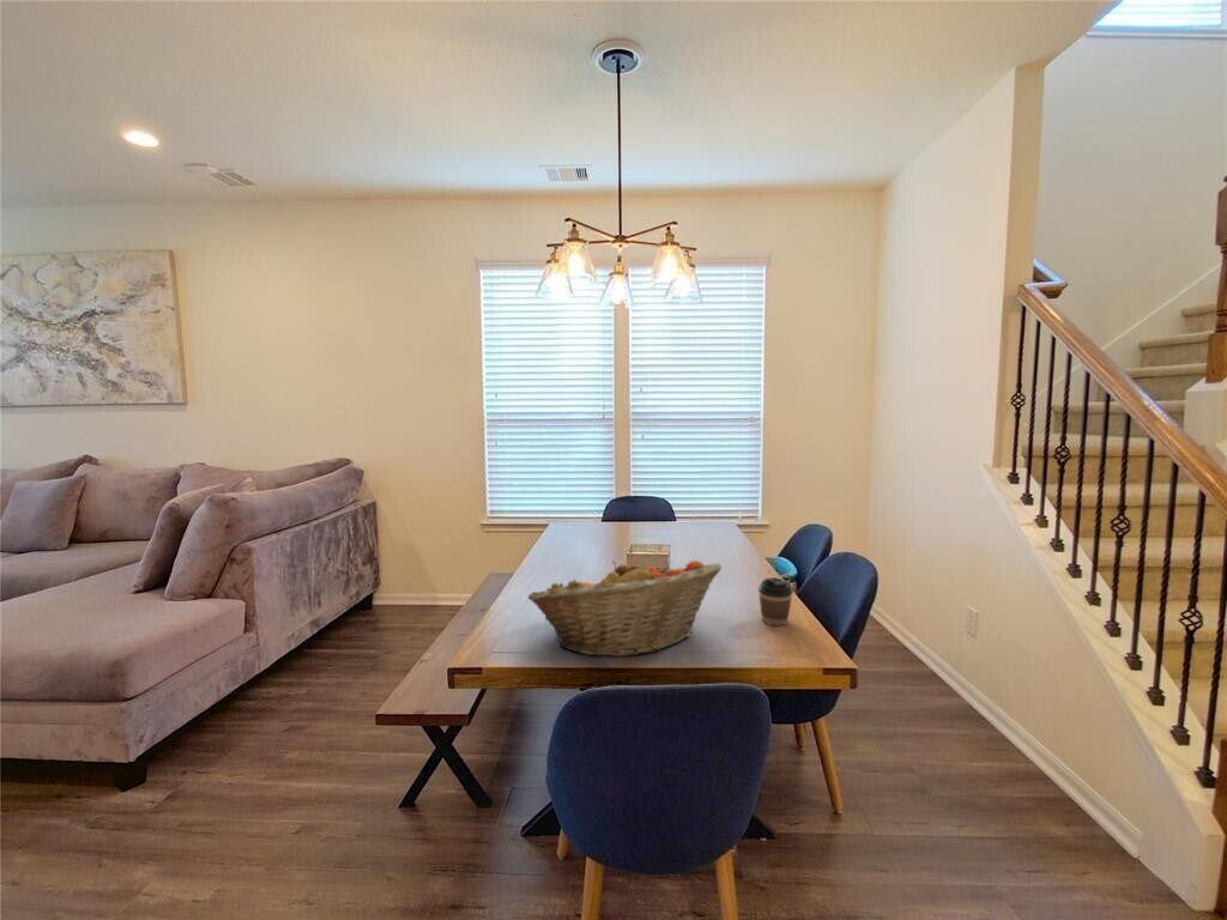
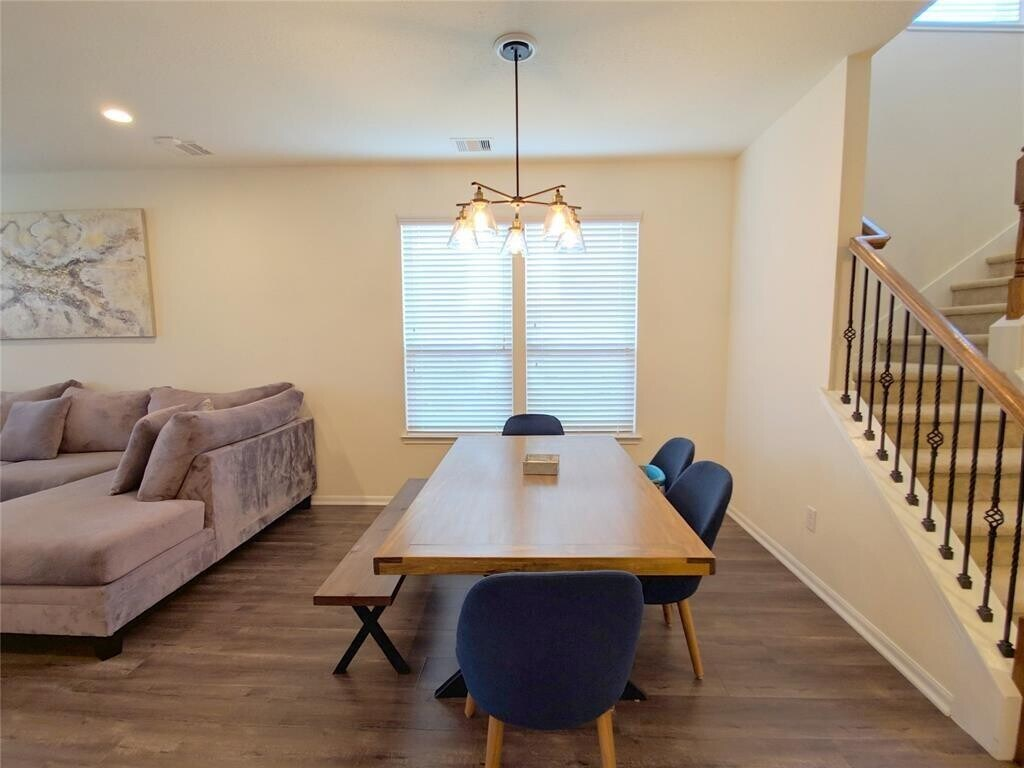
- fruit basket [526,559,723,658]
- coffee cup [757,576,794,627]
